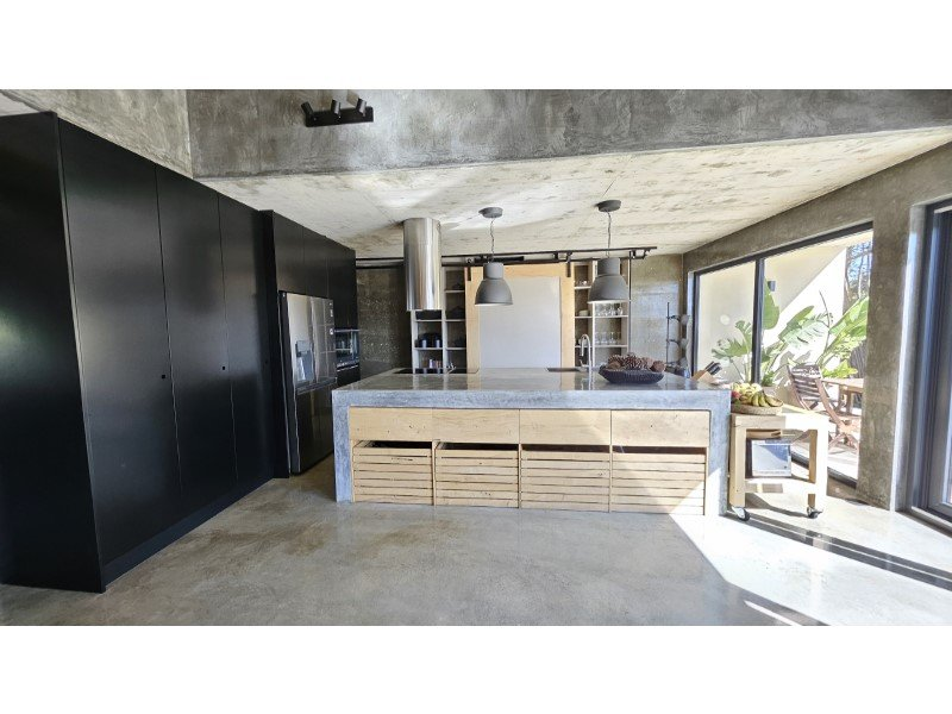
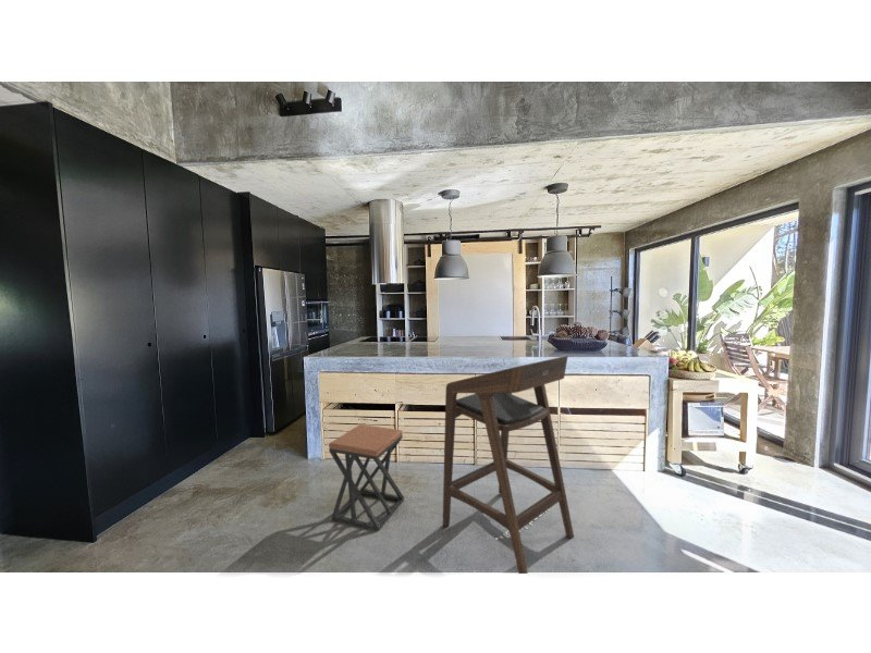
+ bar stool [442,355,575,575]
+ stool [328,423,405,532]
